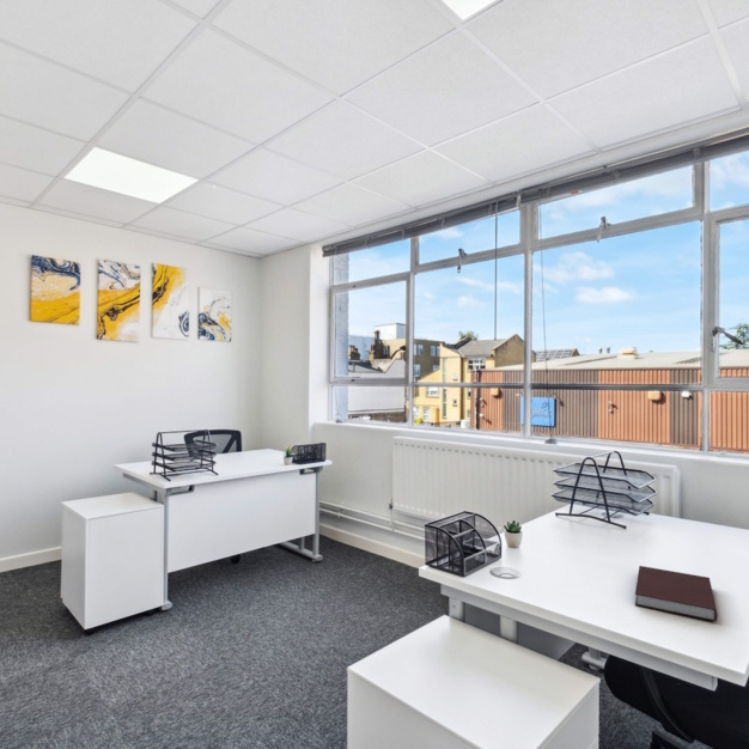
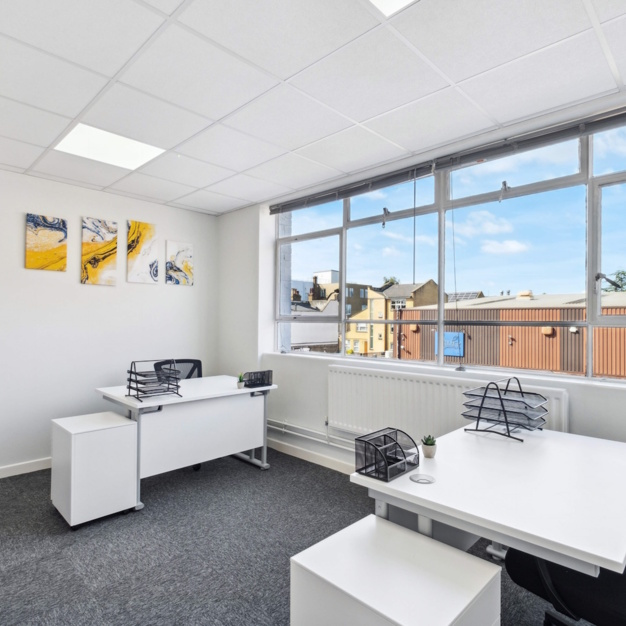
- notebook [634,565,719,622]
